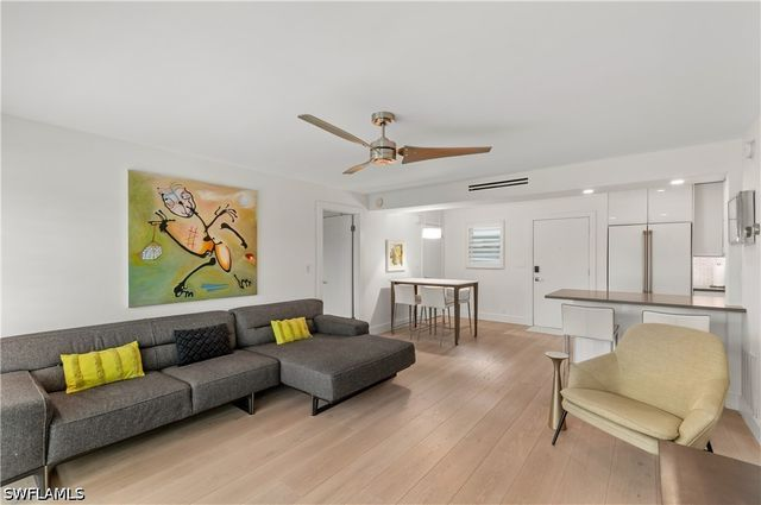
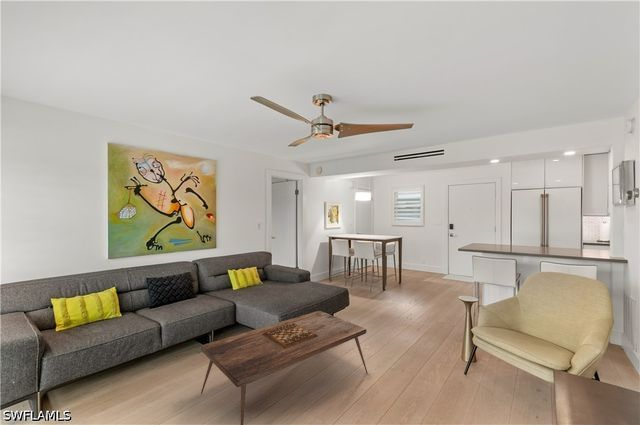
+ coffee table [200,310,368,425]
